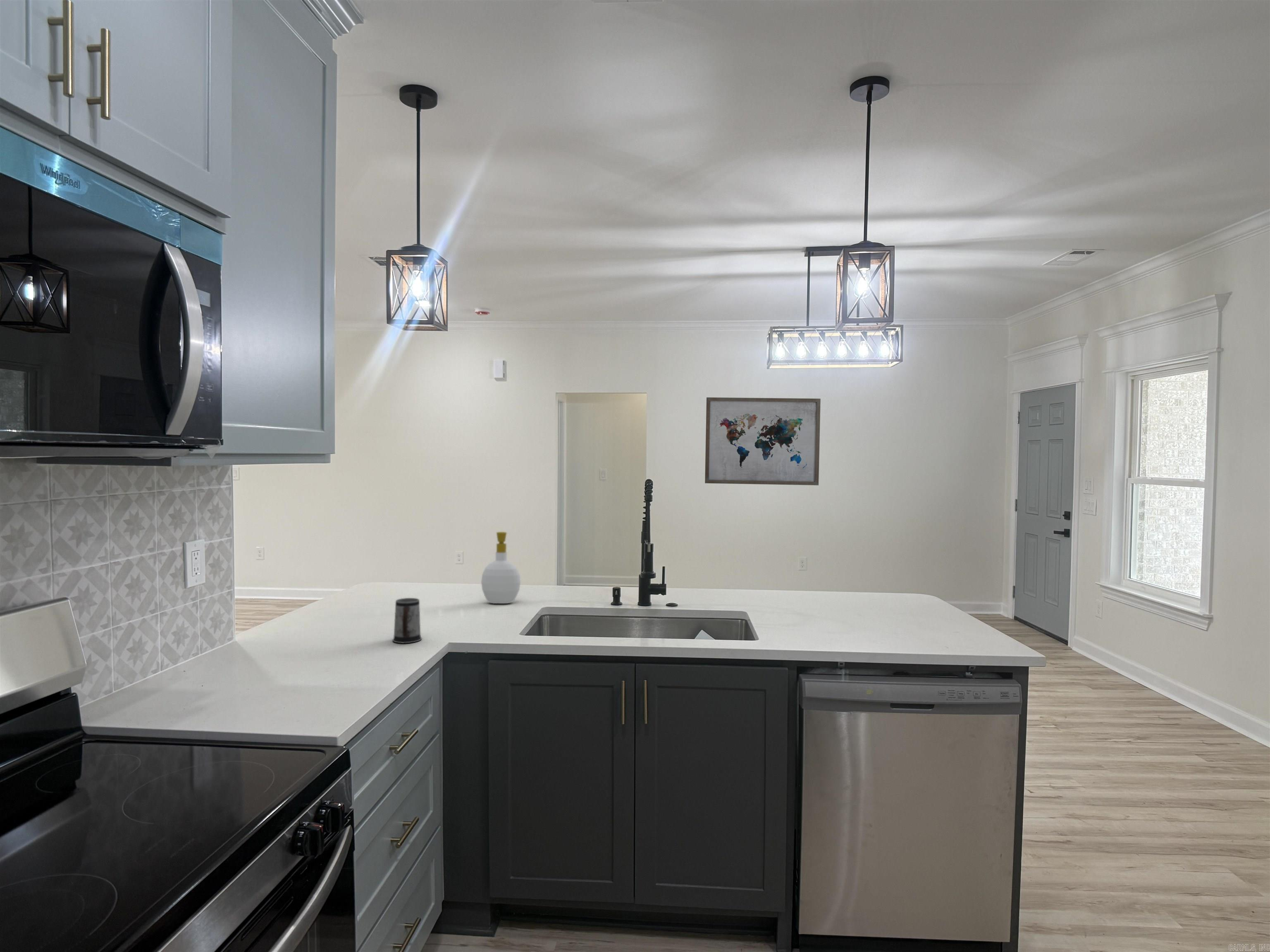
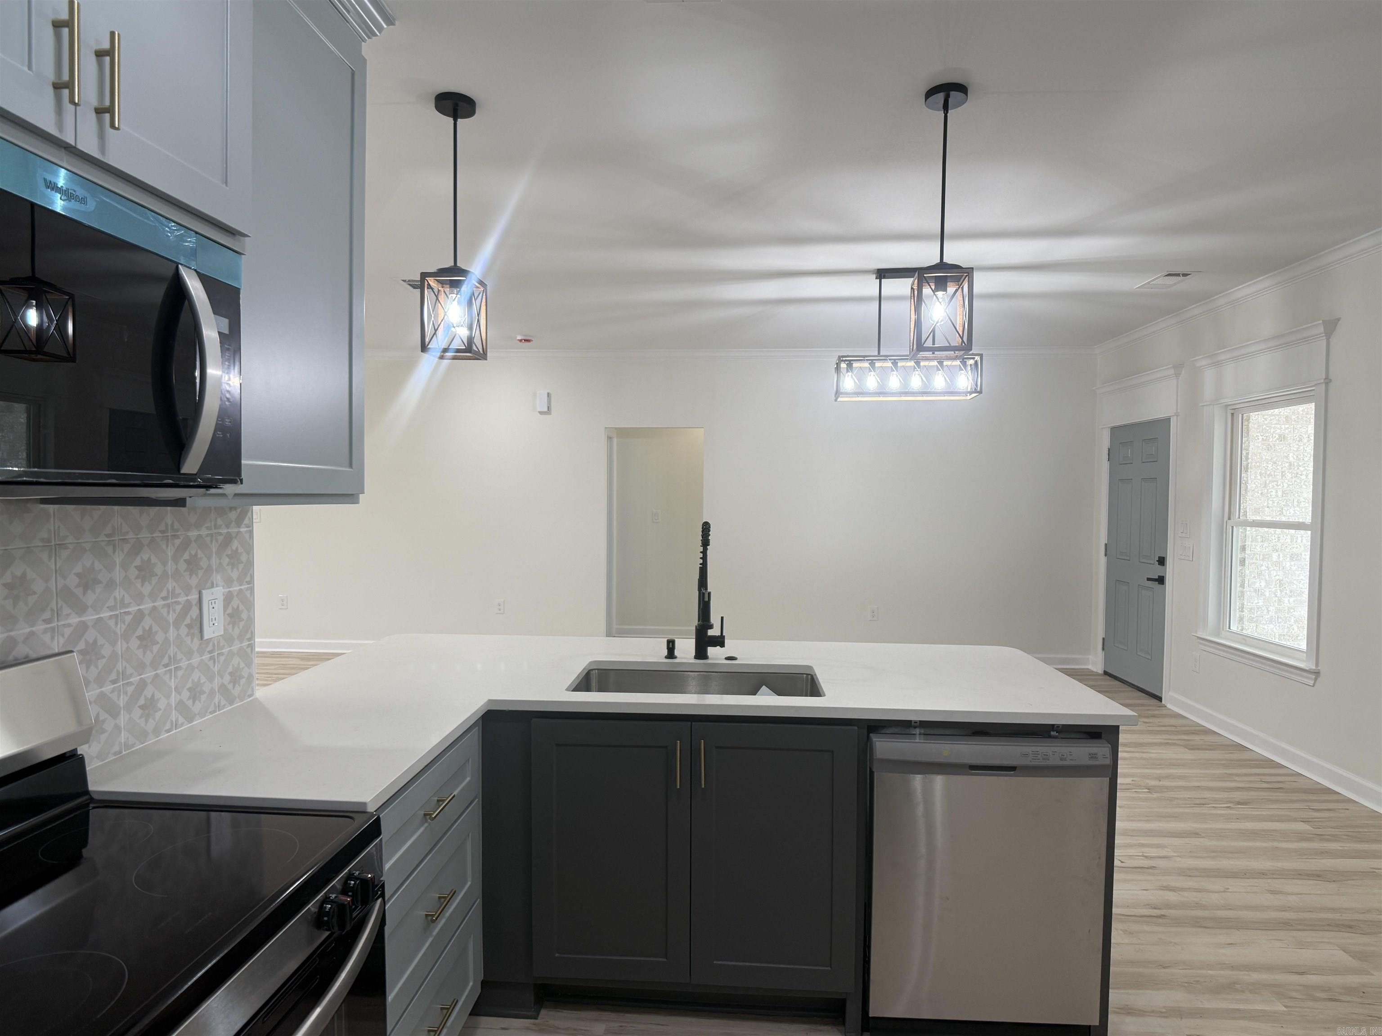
- mug [392,597,422,644]
- wall art [704,397,821,486]
- soap bottle [481,531,521,604]
